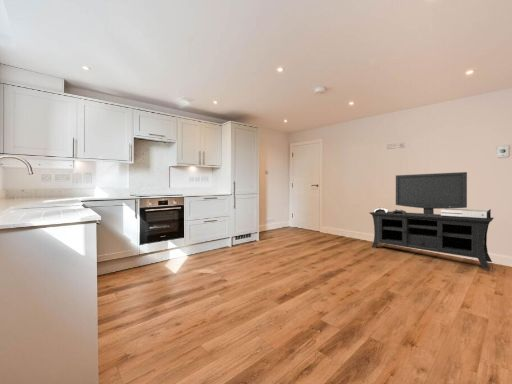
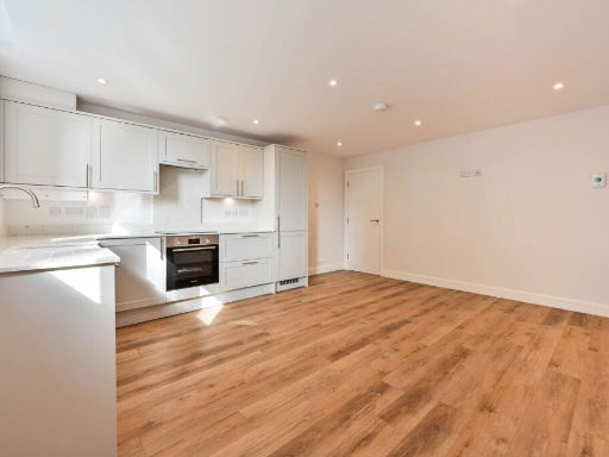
- media console [369,171,494,270]
